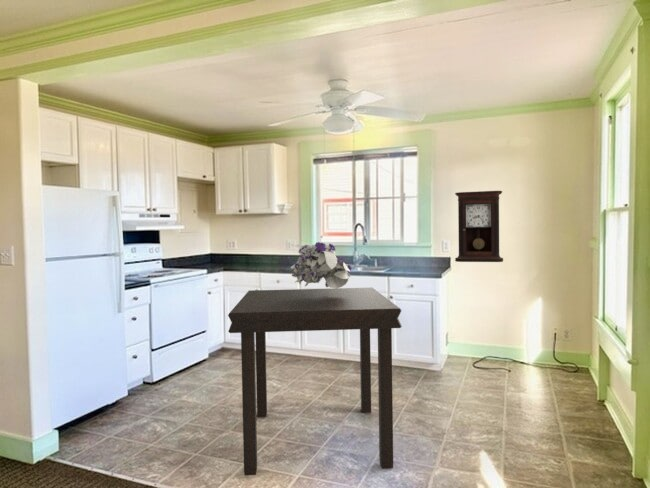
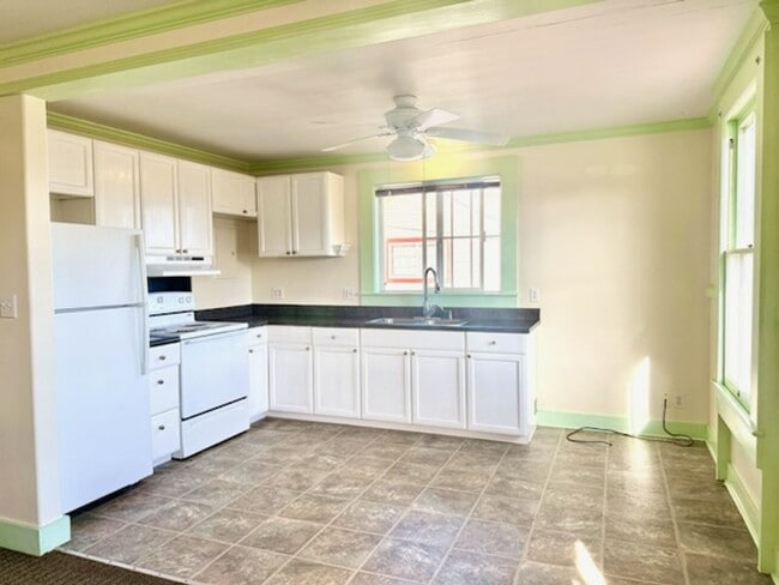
- dining table [227,287,403,476]
- bouquet [290,241,352,289]
- pendulum clock [454,190,504,263]
